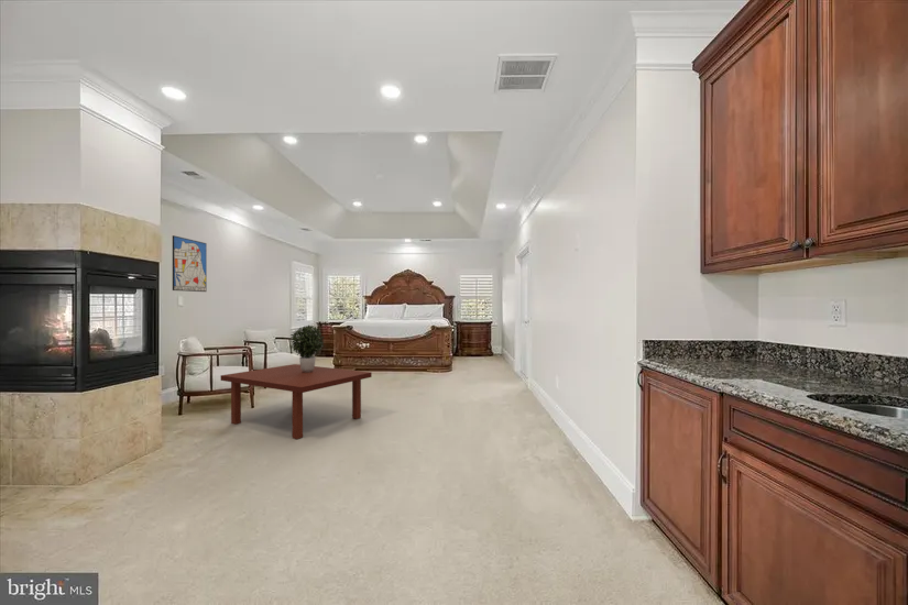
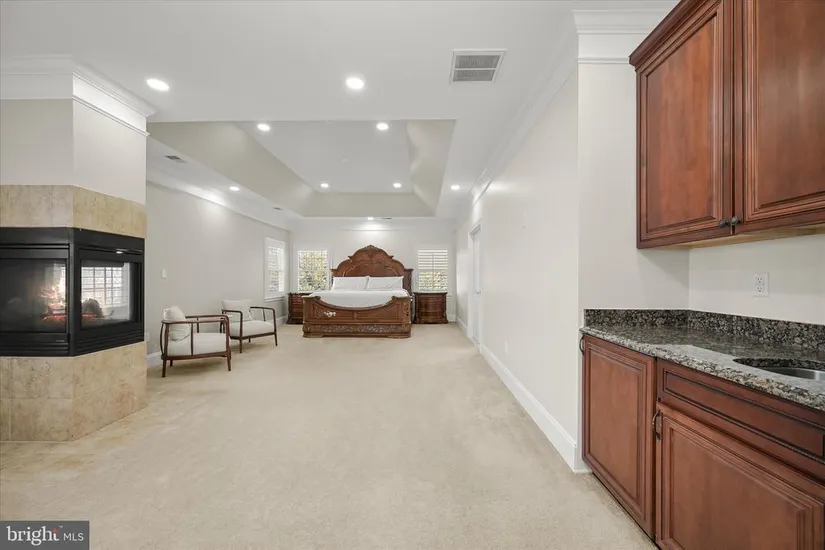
- coffee table [220,363,373,440]
- potted plant [288,323,325,373]
- wall art [172,234,208,293]
